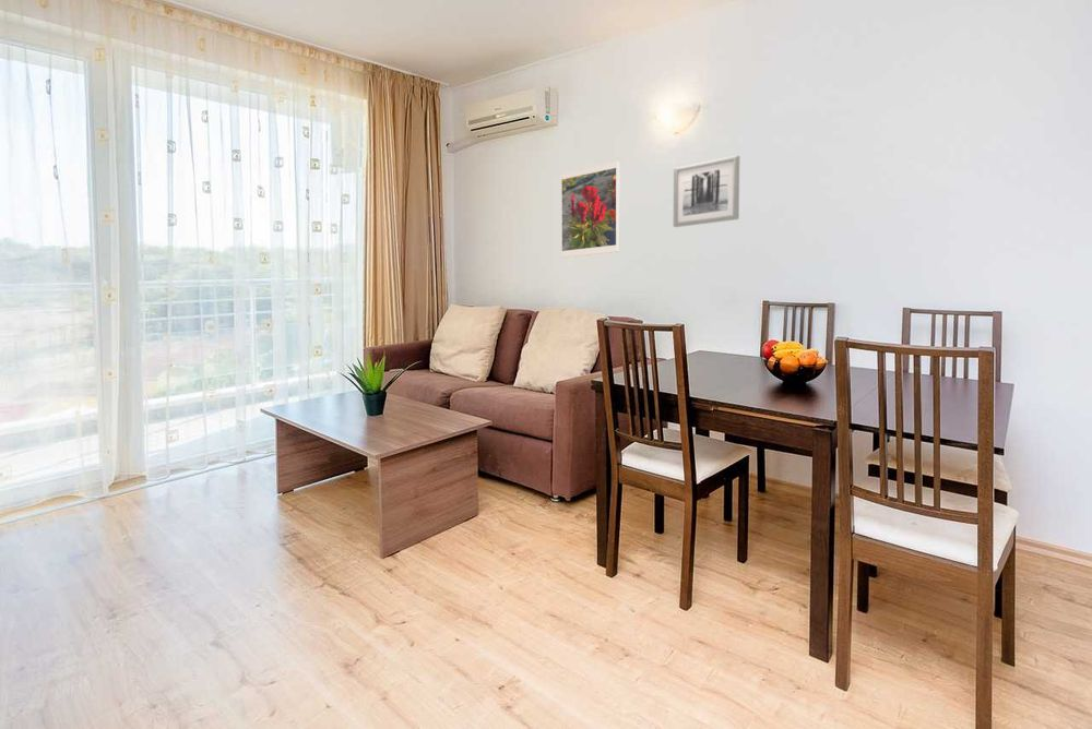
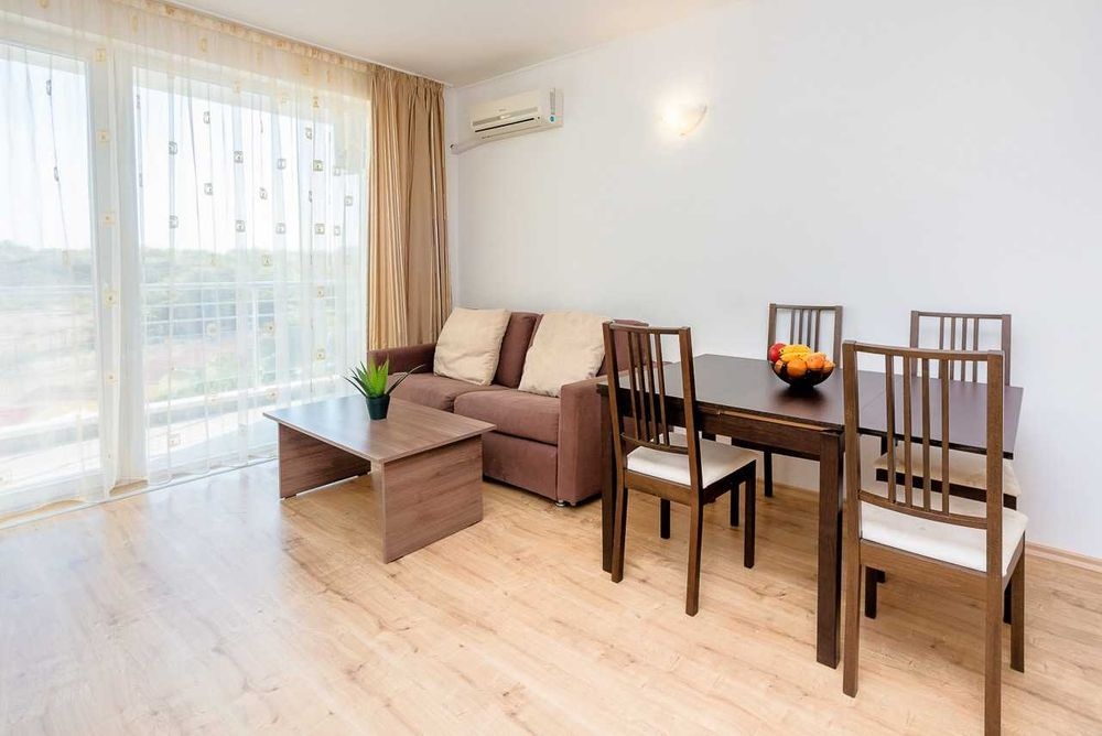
- wall art [673,154,740,228]
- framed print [560,160,620,259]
